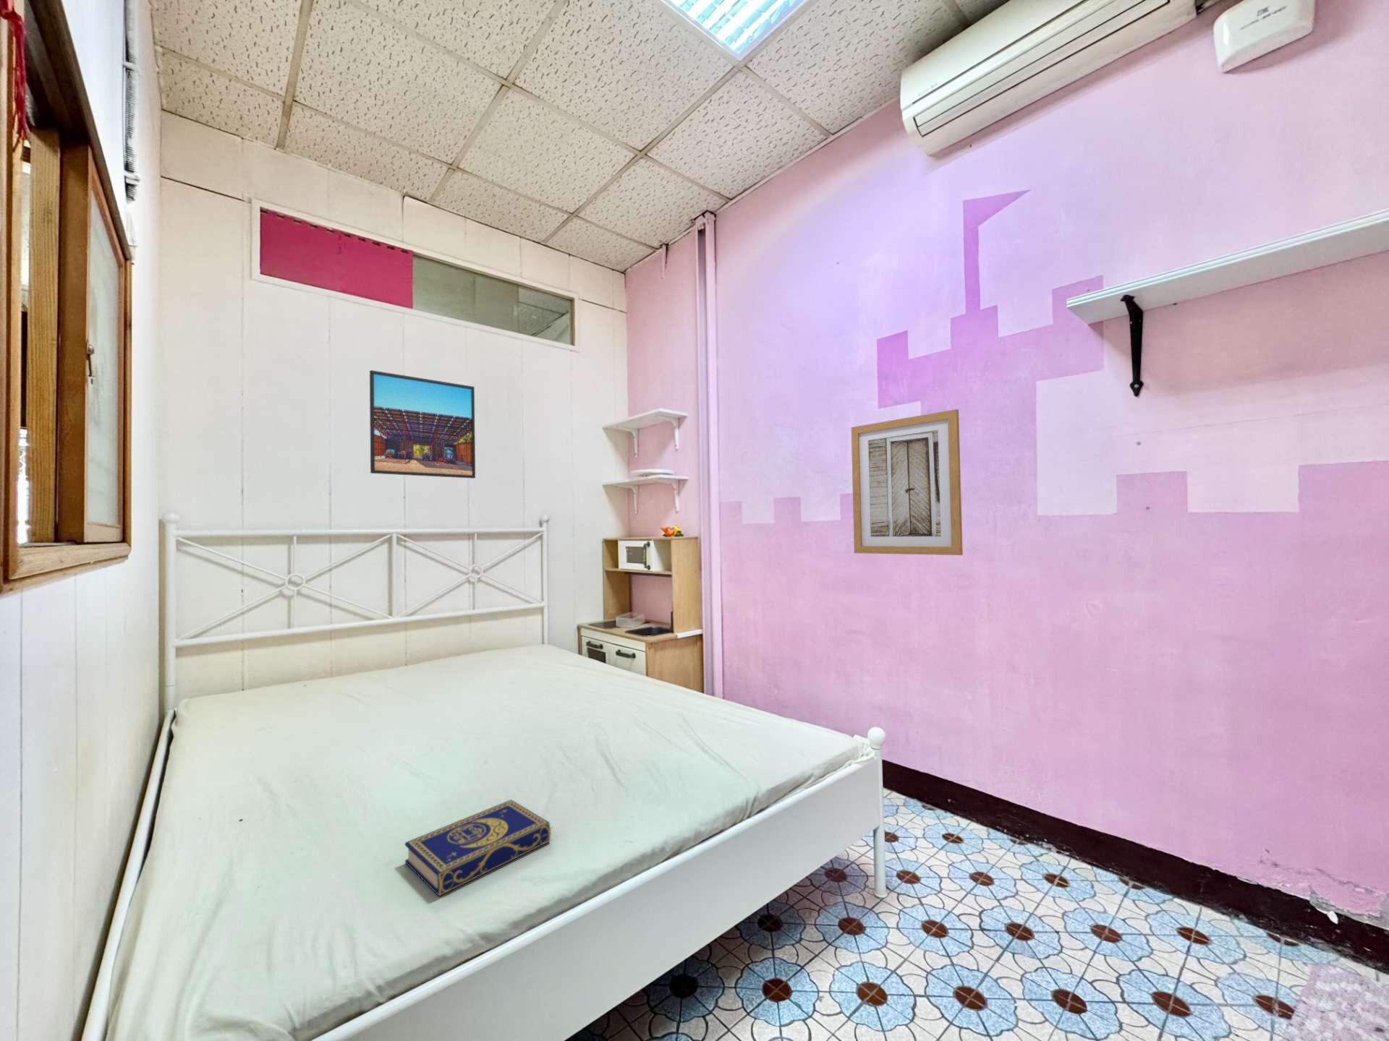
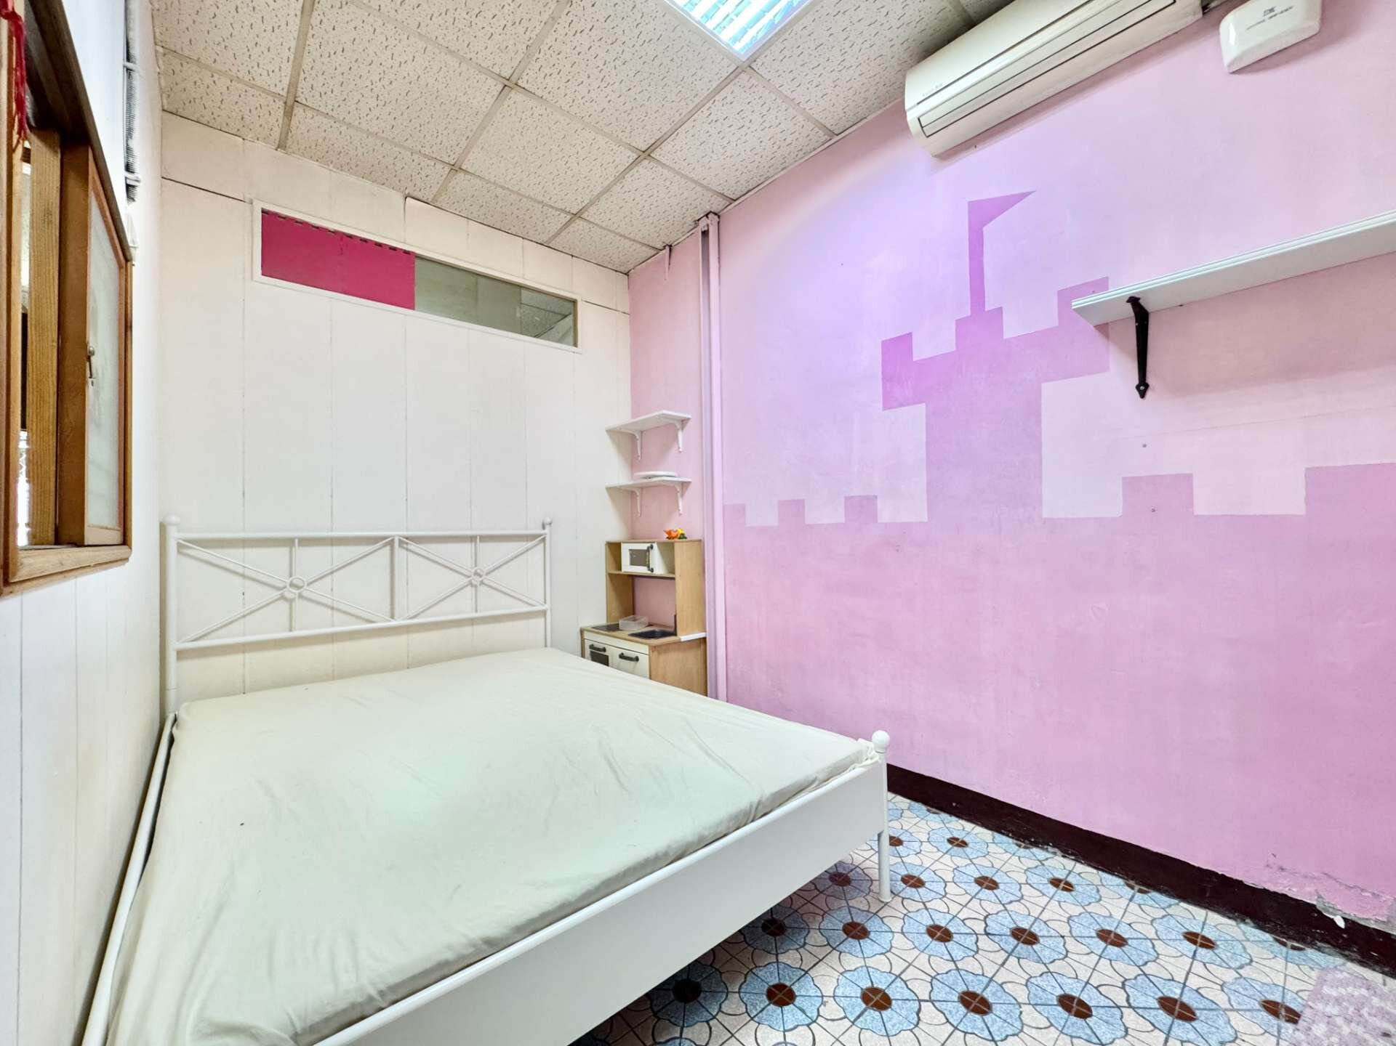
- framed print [369,370,476,479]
- wall art [851,409,964,555]
- book [405,799,553,897]
